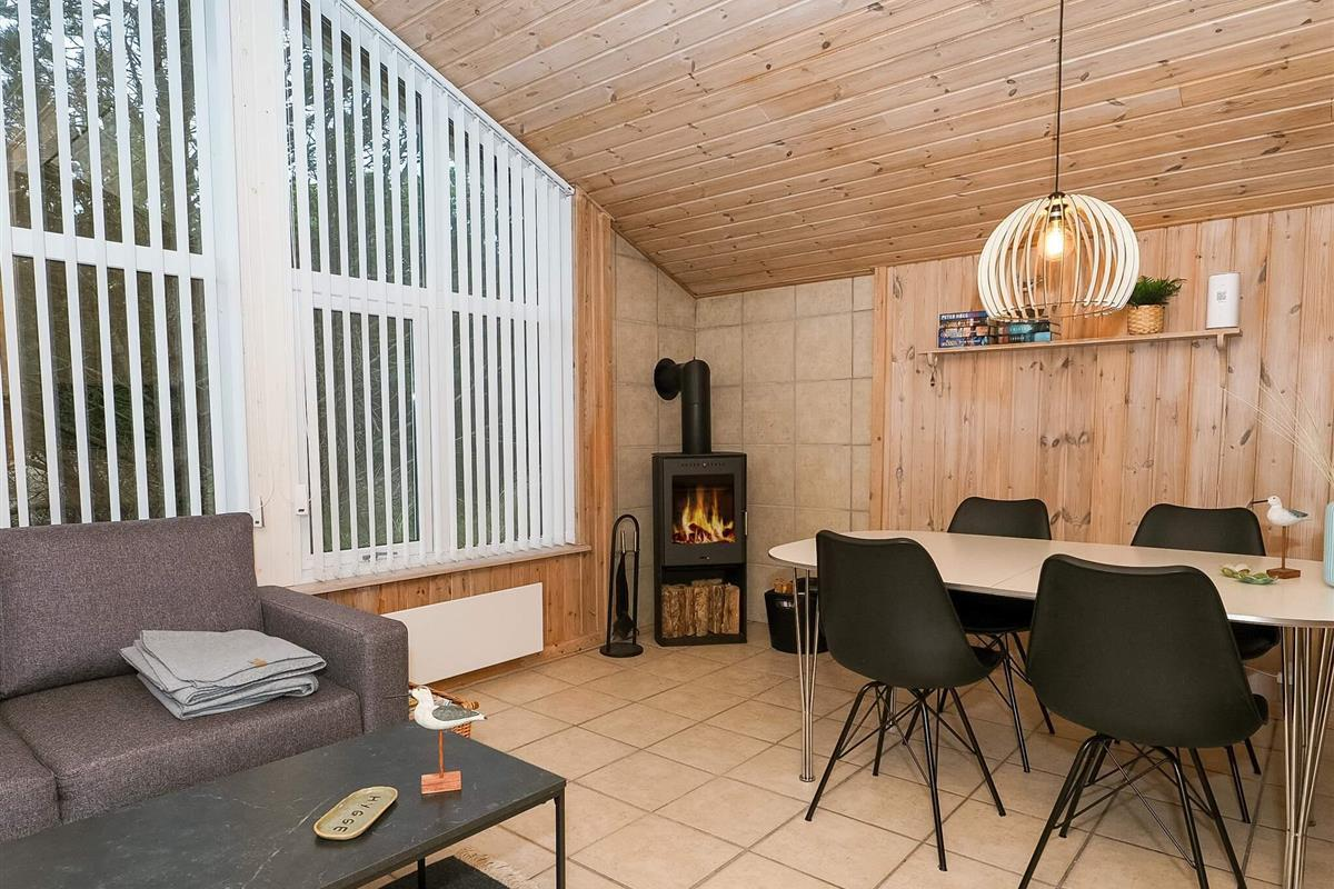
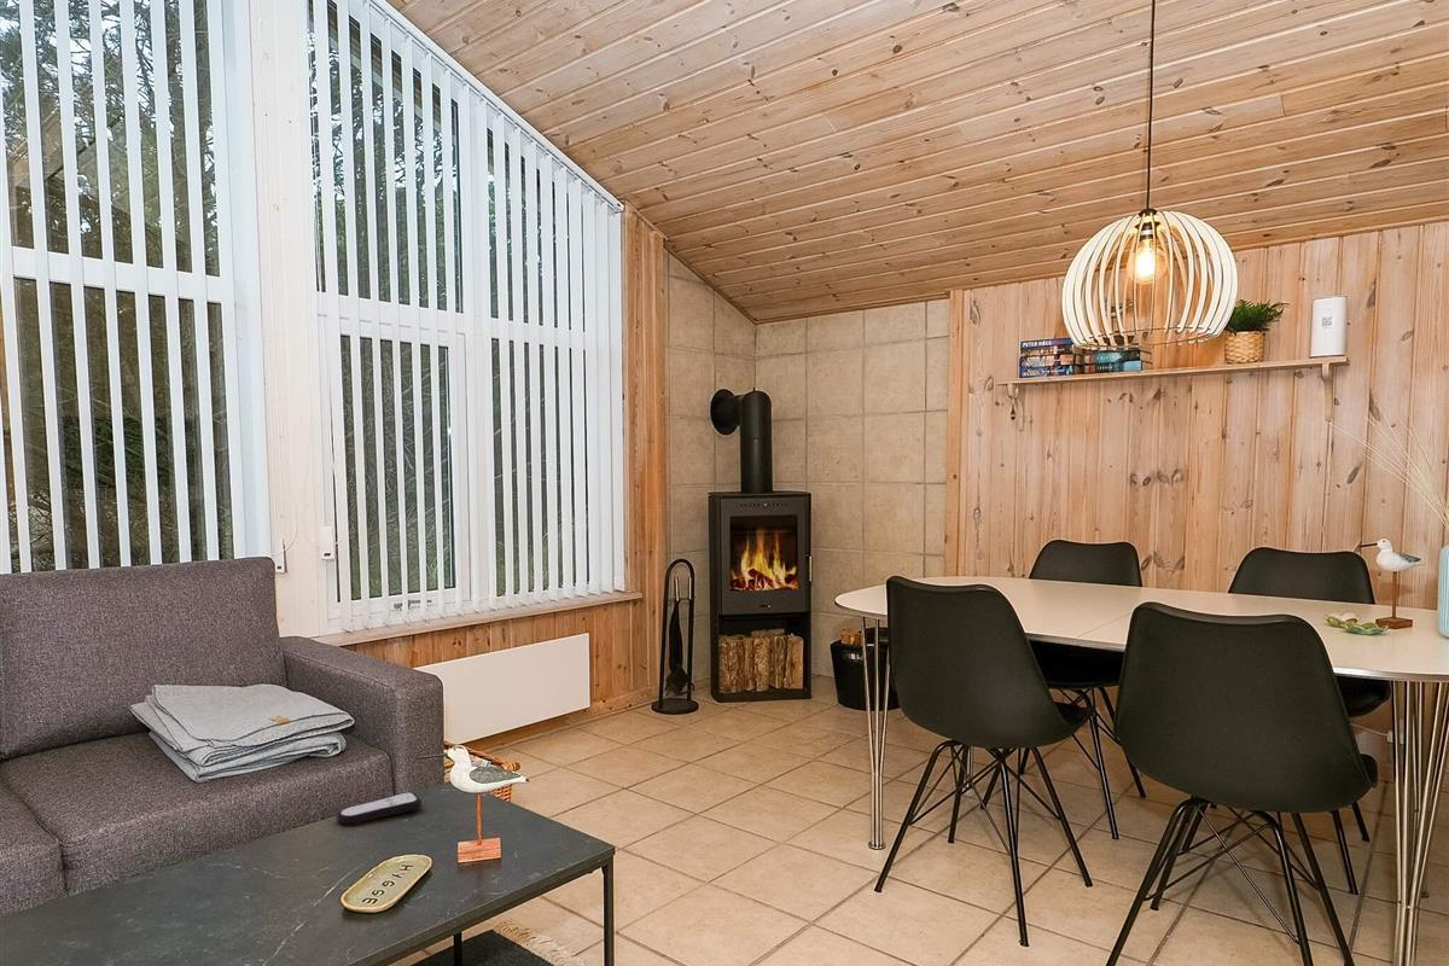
+ remote control [336,791,423,826]
